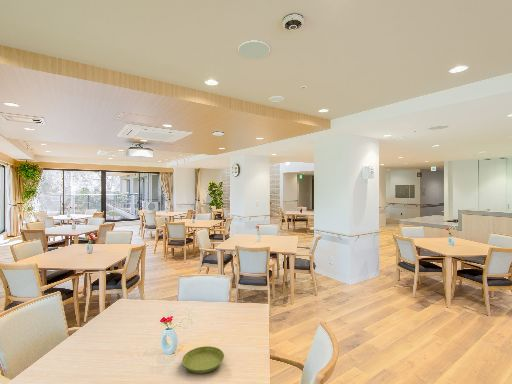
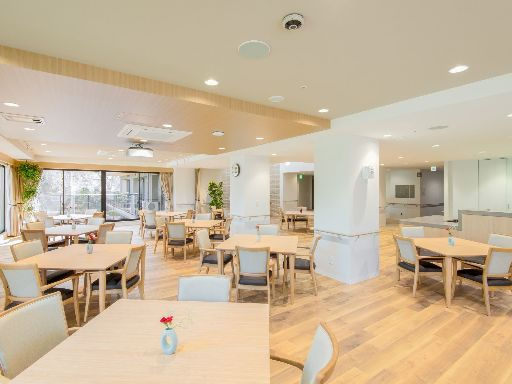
- saucer [181,345,225,374]
